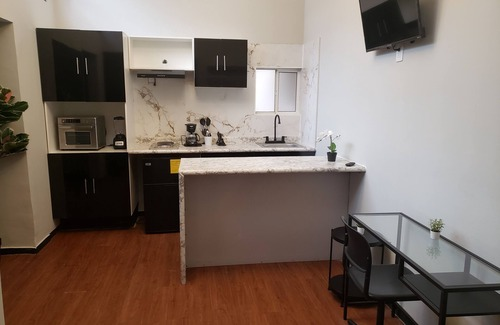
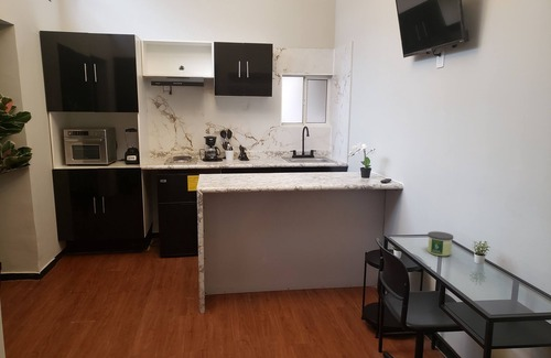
+ candle [426,230,454,257]
